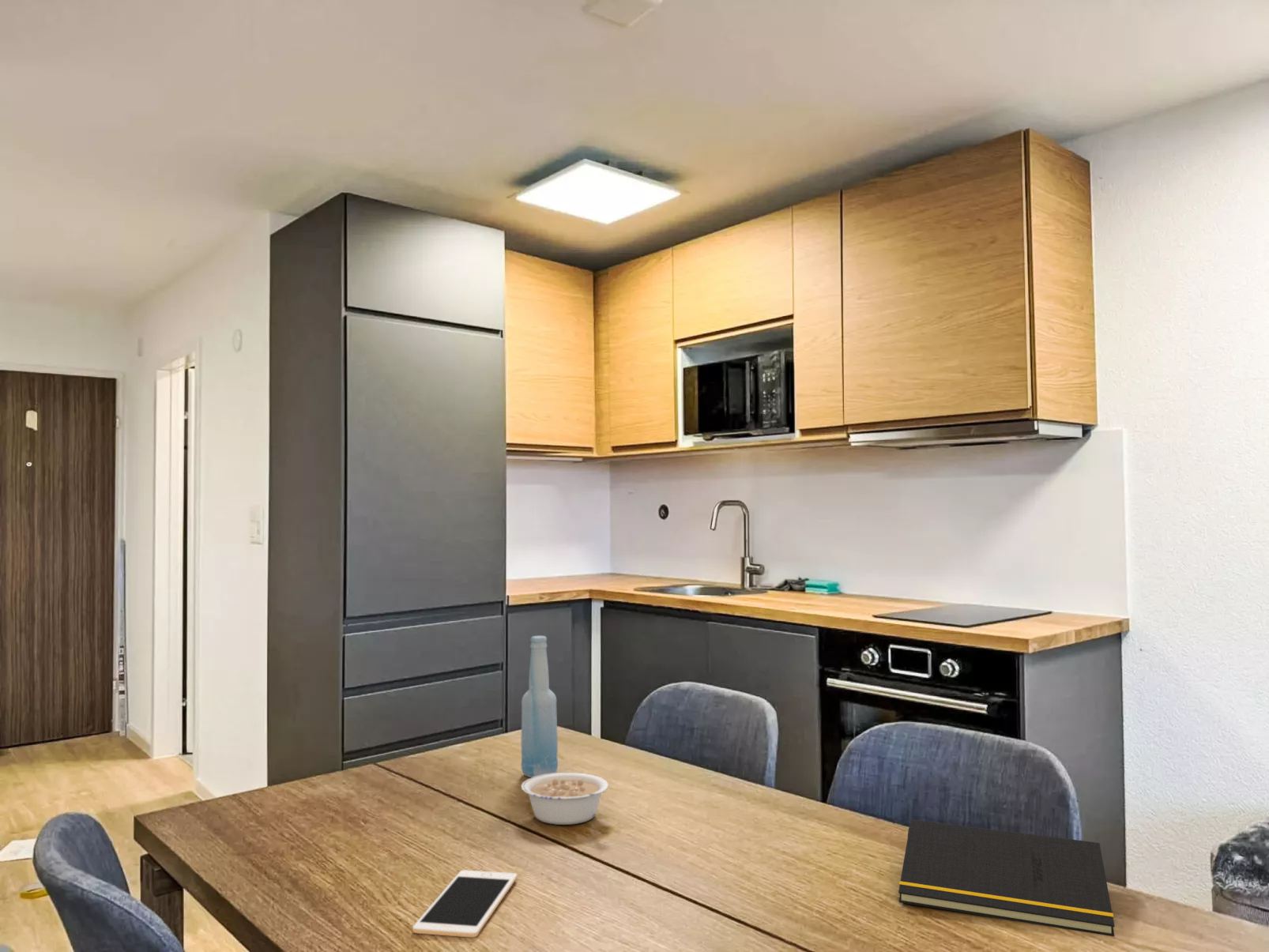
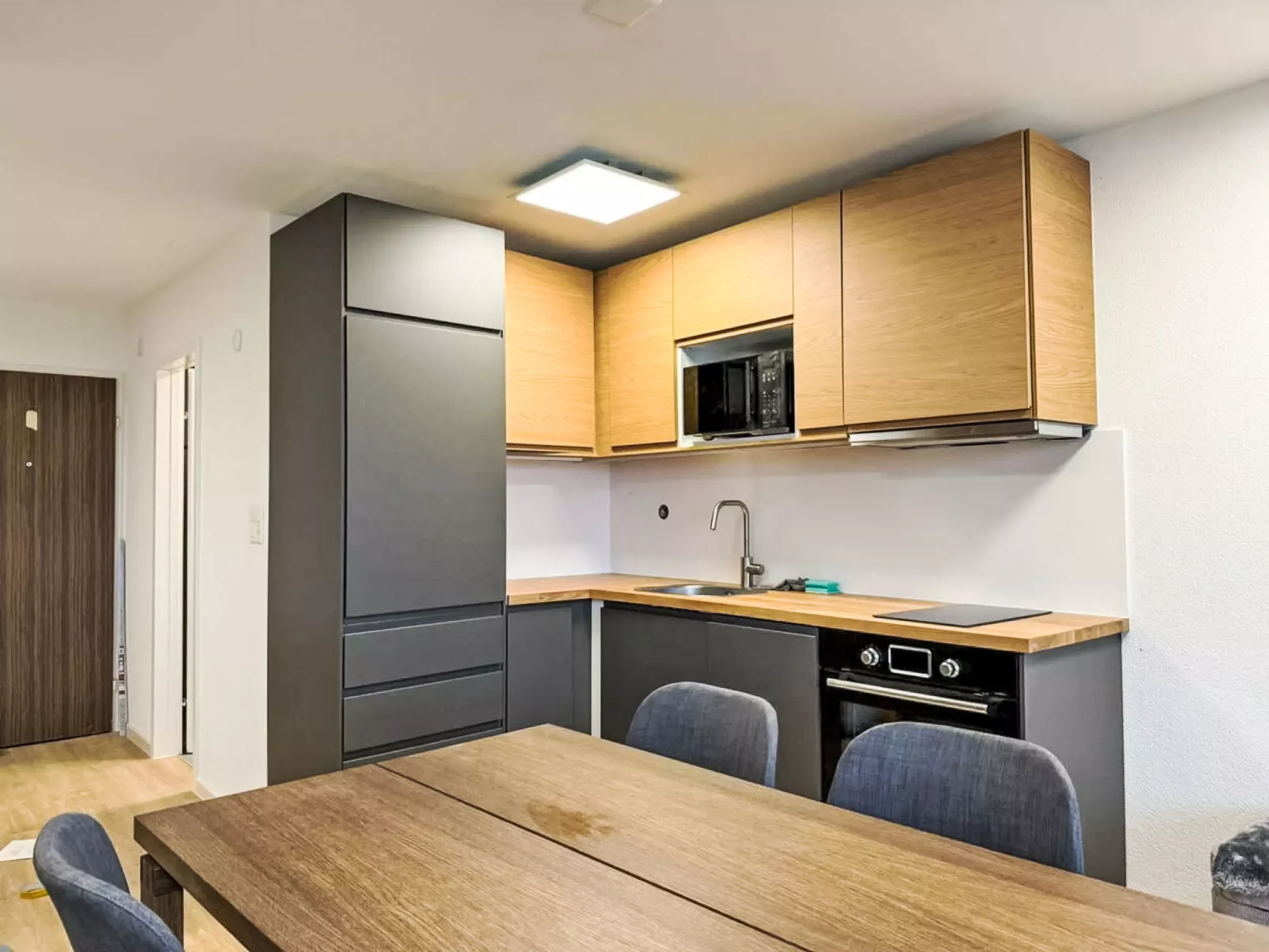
- cell phone [412,869,518,938]
- legume [520,772,609,826]
- bottle [521,635,559,778]
- notepad [898,818,1115,937]
